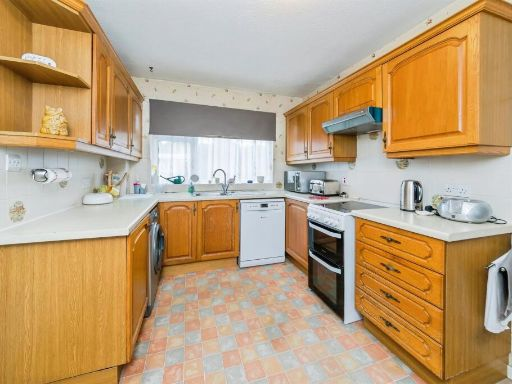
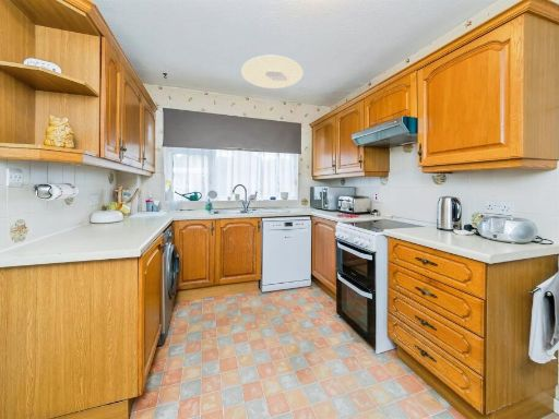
+ ceiling light [240,55,305,89]
